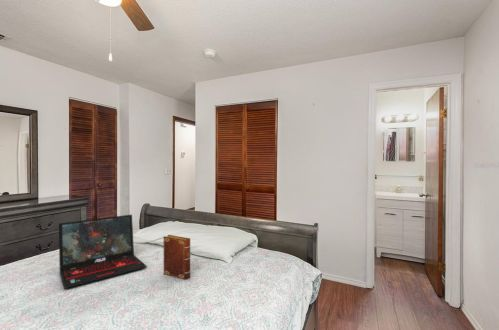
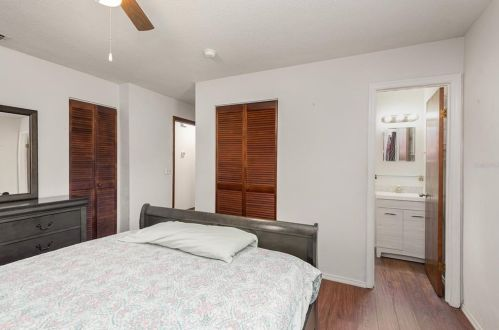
- laptop [58,214,148,290]
- book [163,234,192,281]
